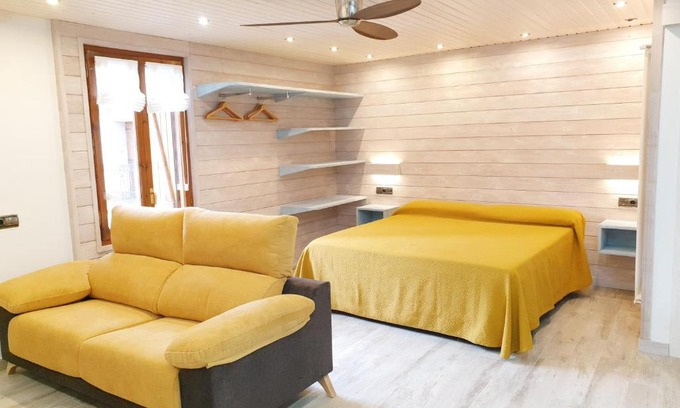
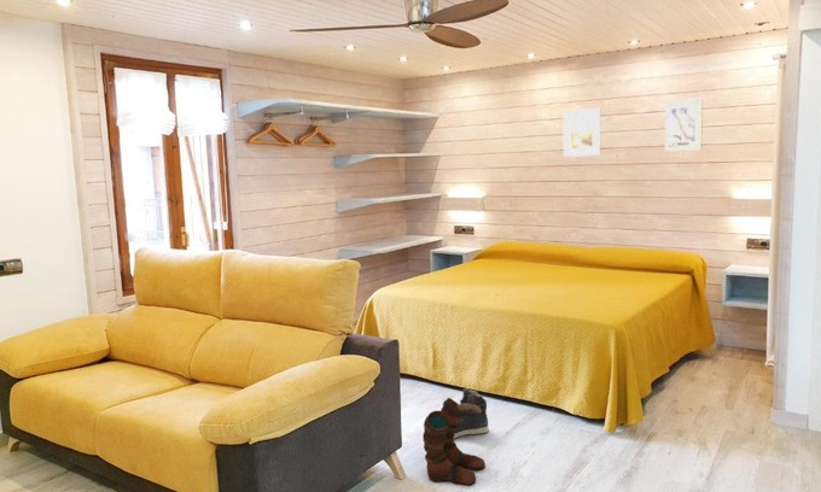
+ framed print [563,107,601,158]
+ wall art [664,98,704,153]
+ boots [421,397,487,487]
+ sneaker [453,387,490,440]
